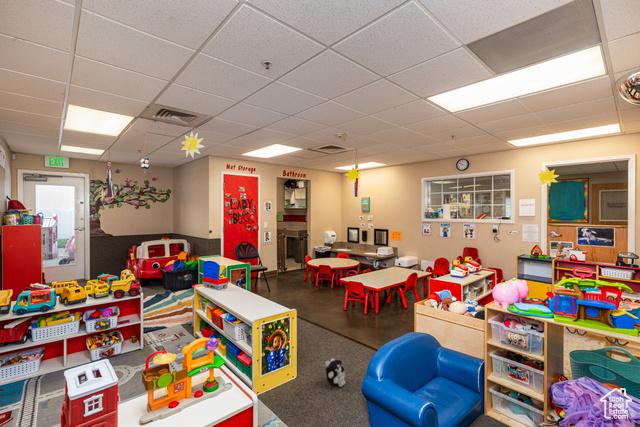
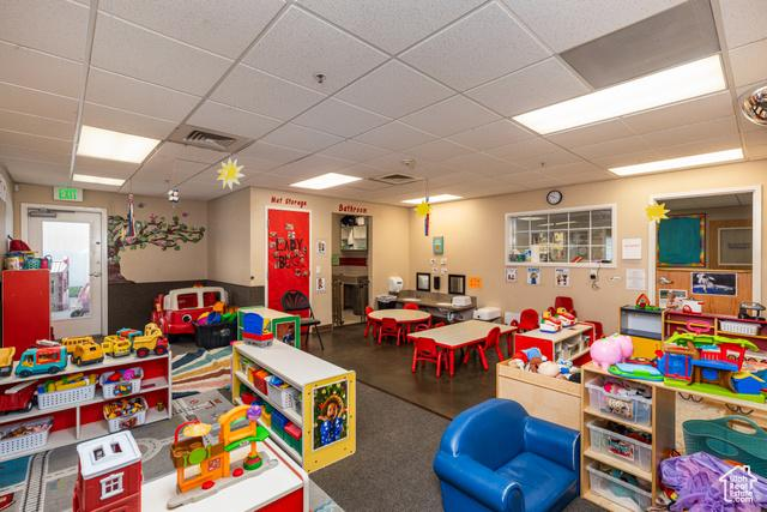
- plush toy [325,358,346,388]
